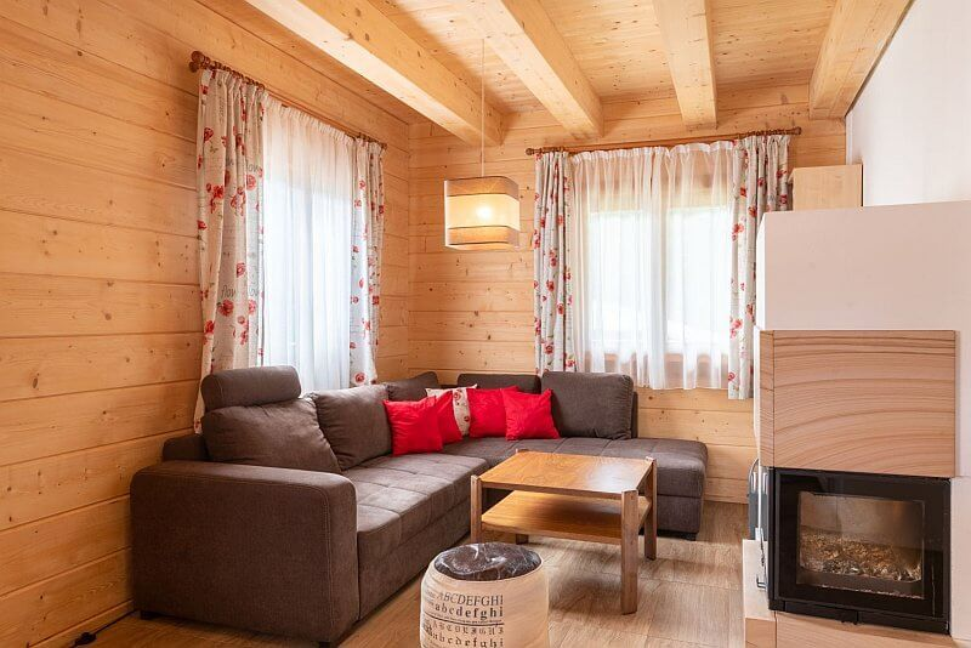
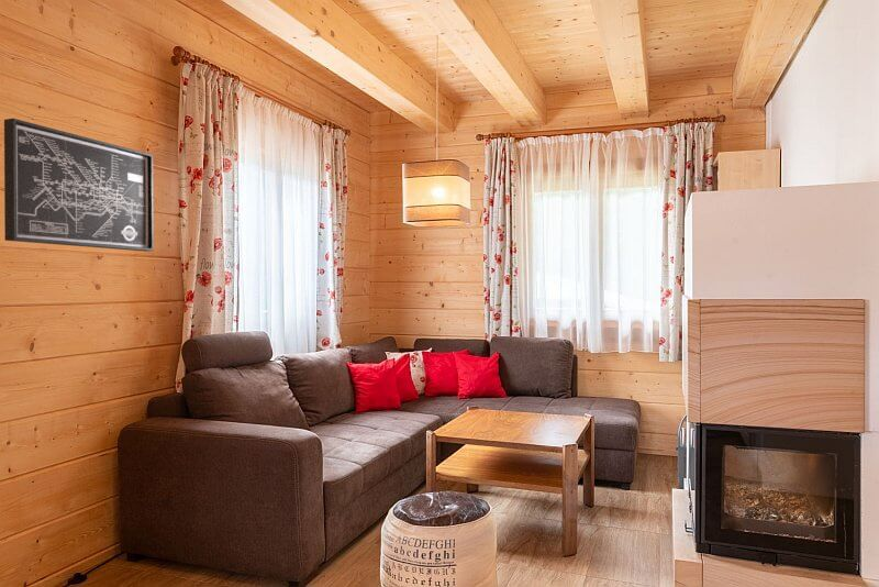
+ wall art [3,118,155,253]
